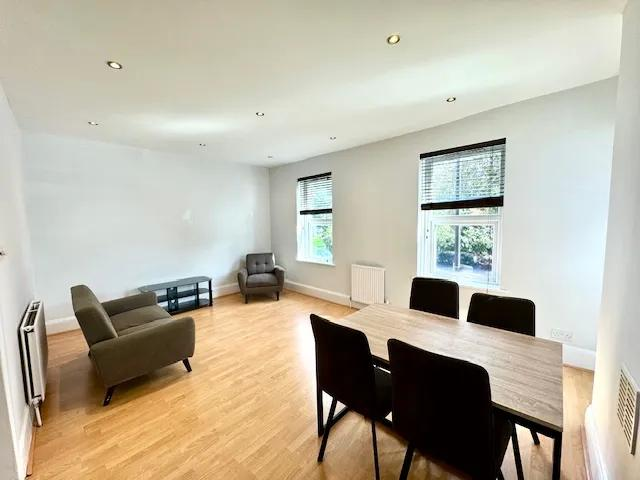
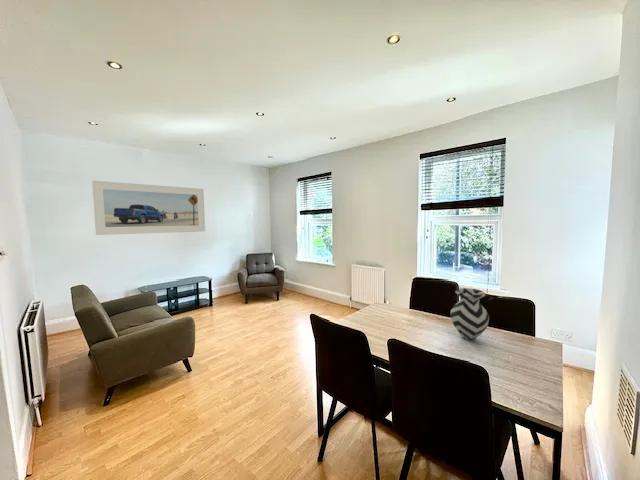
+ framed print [91,180,206,236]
+ vase [449,287,490,341]
